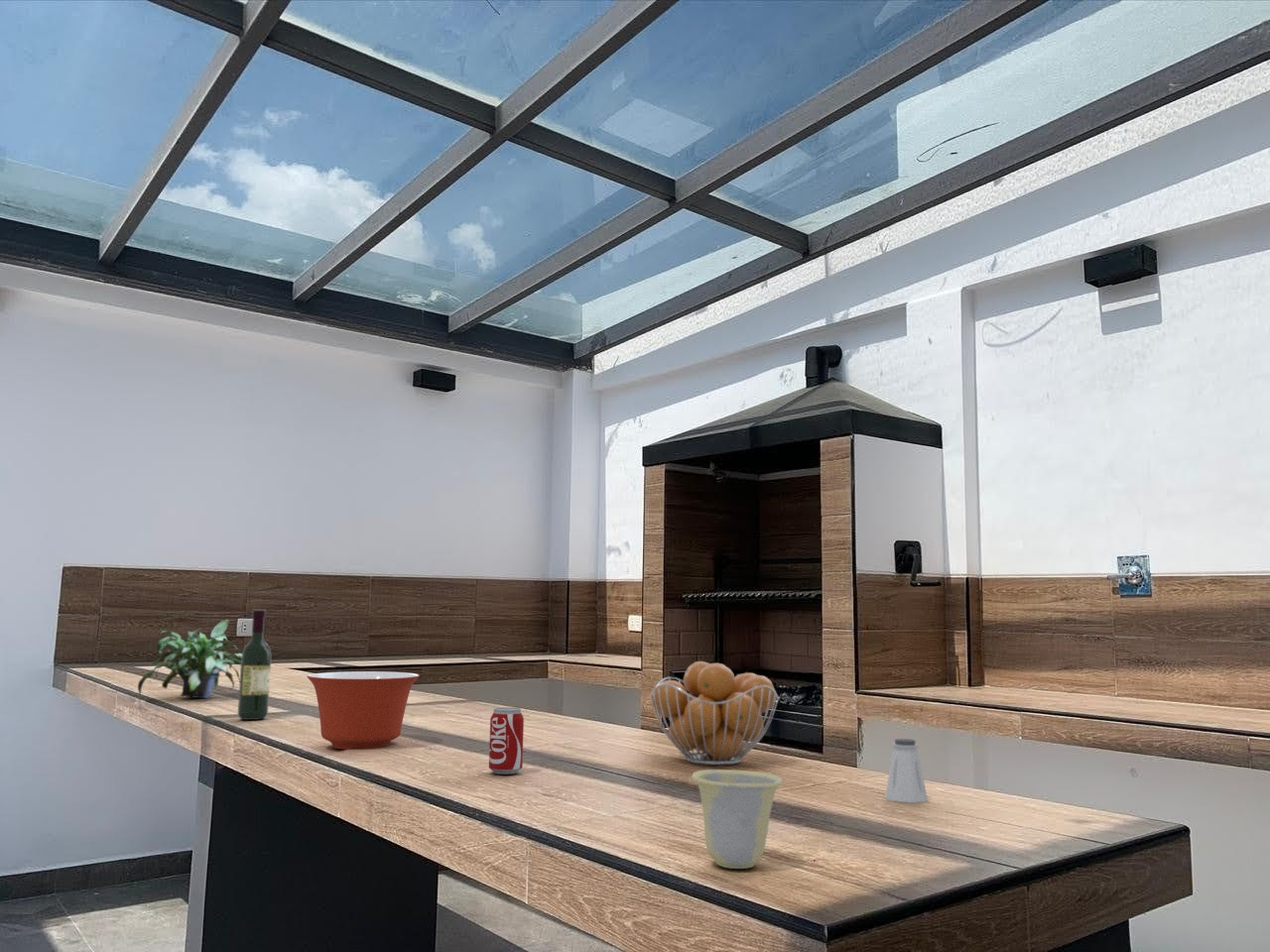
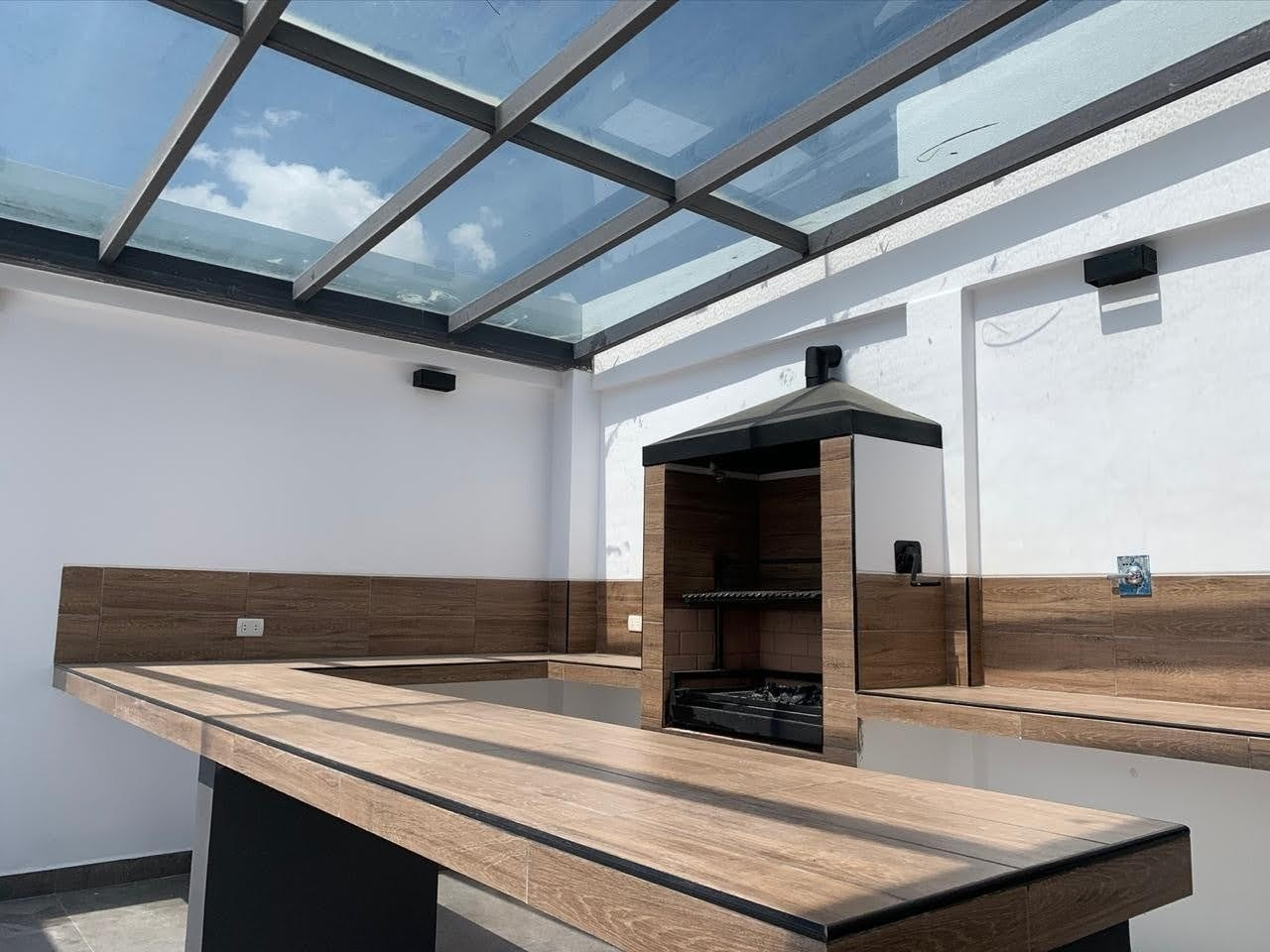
- fruit basket [649,660,780,766]
- beverage can [488,706,525,775]
- cup [691,769,784,870]
- potted plant [137,619,242,699]
- saltshaker [884,738,929,804]
- mixing bowl [307,670,421,751]
- wine bottle [237,609,272,721]
